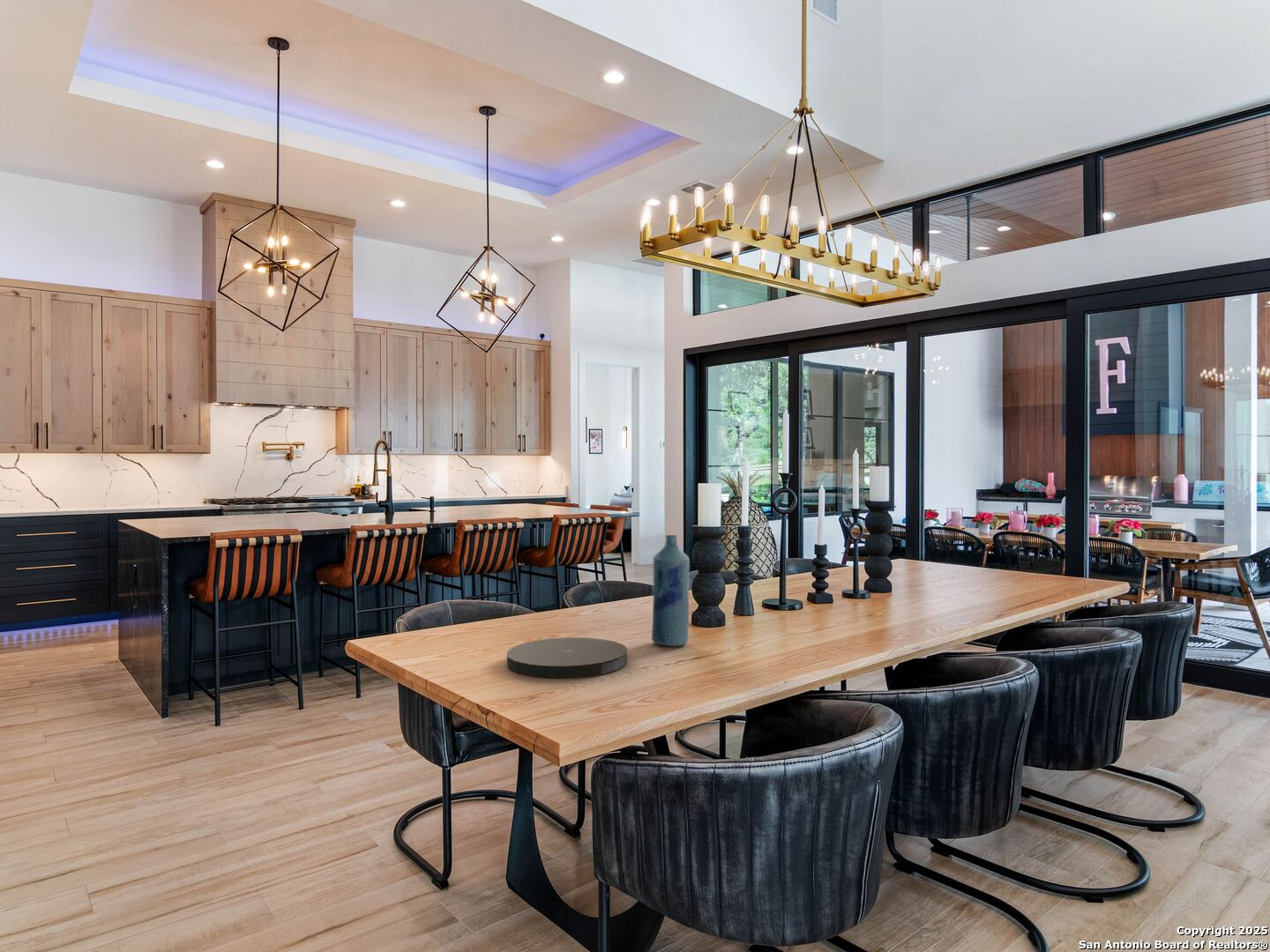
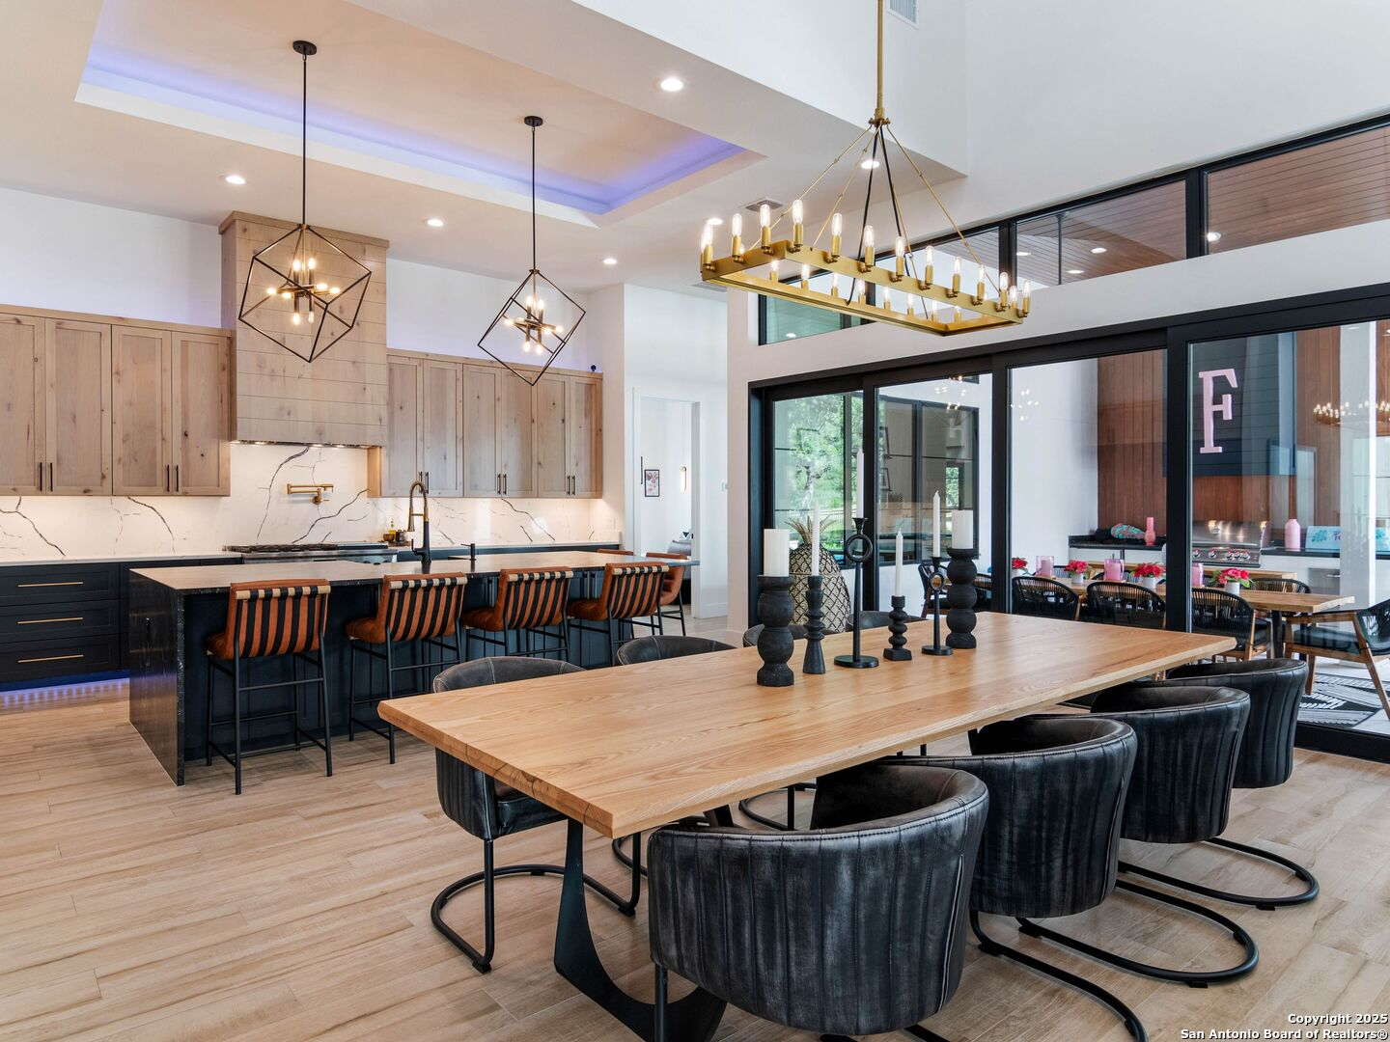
- bottle [651,534,691,647]
- plate [506,637,628,679]
